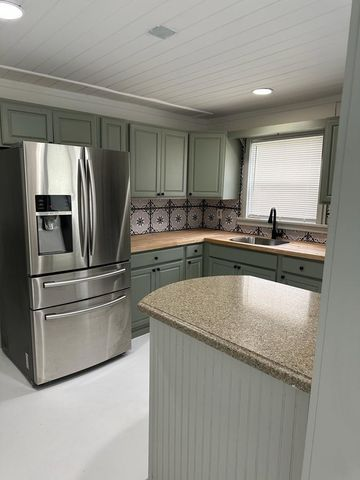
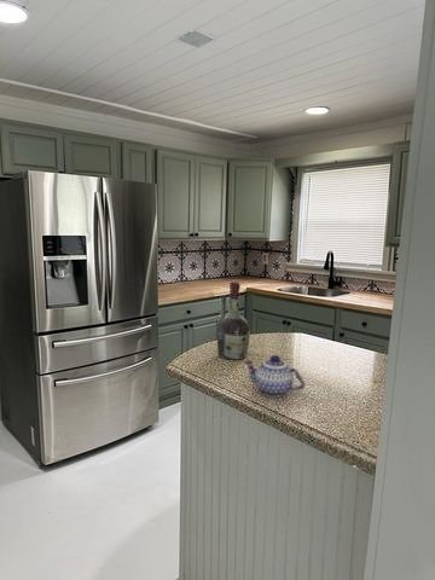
+ teapot [242,354,307,399]
+ cognac bottle [215,280,251,361]
